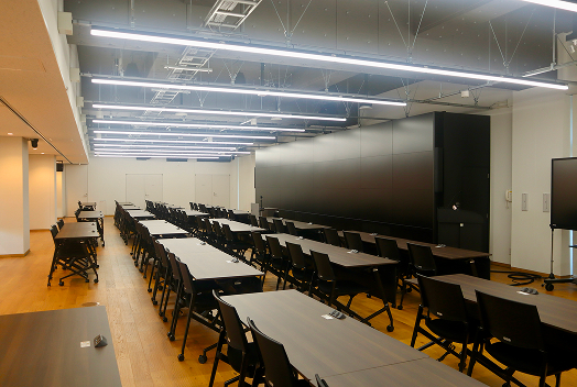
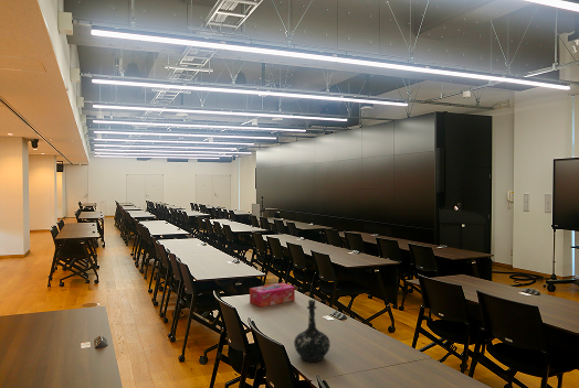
+ tissue box [249,282,296,309]
+ bottle [293,299,331,363]
